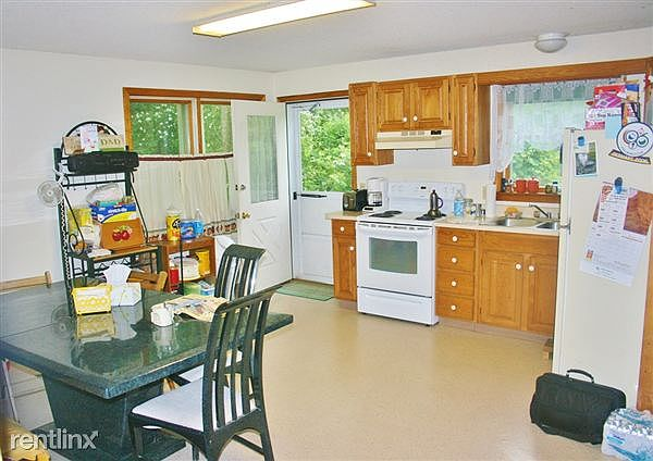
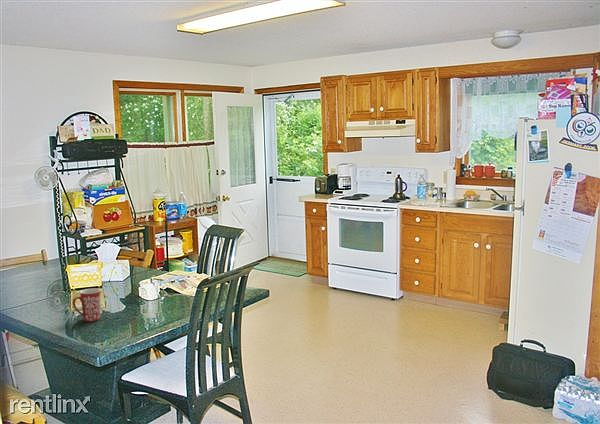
+ mug [72,287,102,322]
